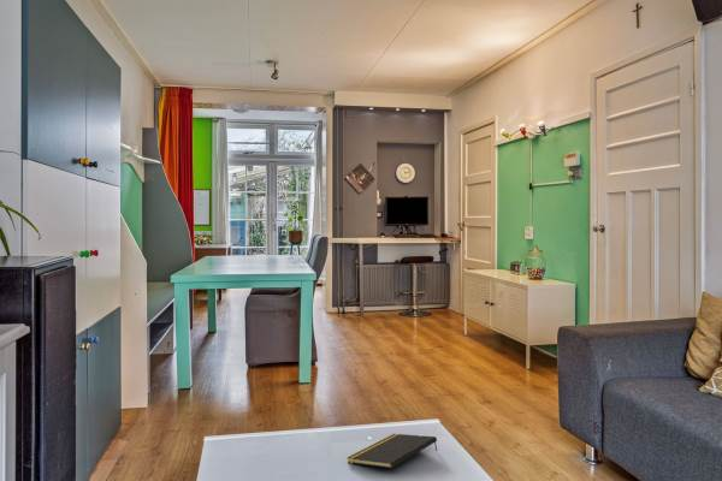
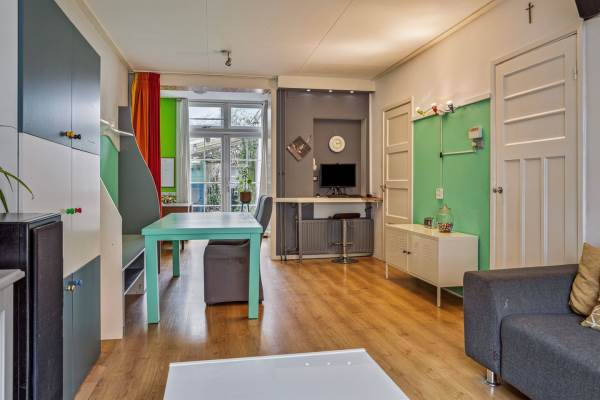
- notepad [347,433,438,469]
